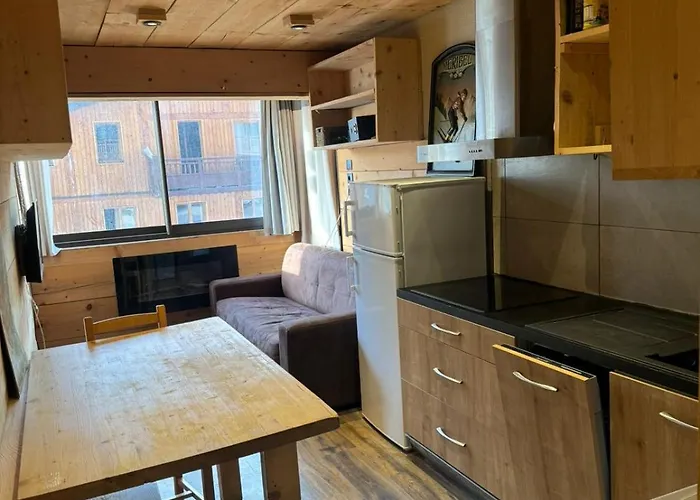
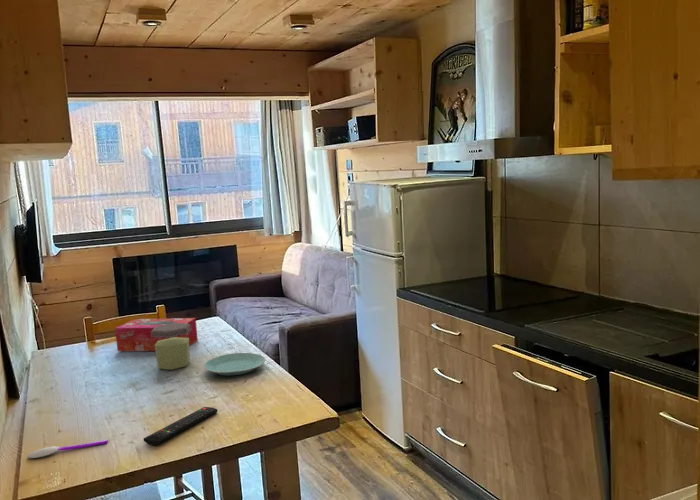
+ plate [203,352,266,376]
+ spoon [27,439,109,459]
+ tissue box [114,317,199,352]
+ jar [151,323,191,371]
+ remote control [143,406,218,446]
